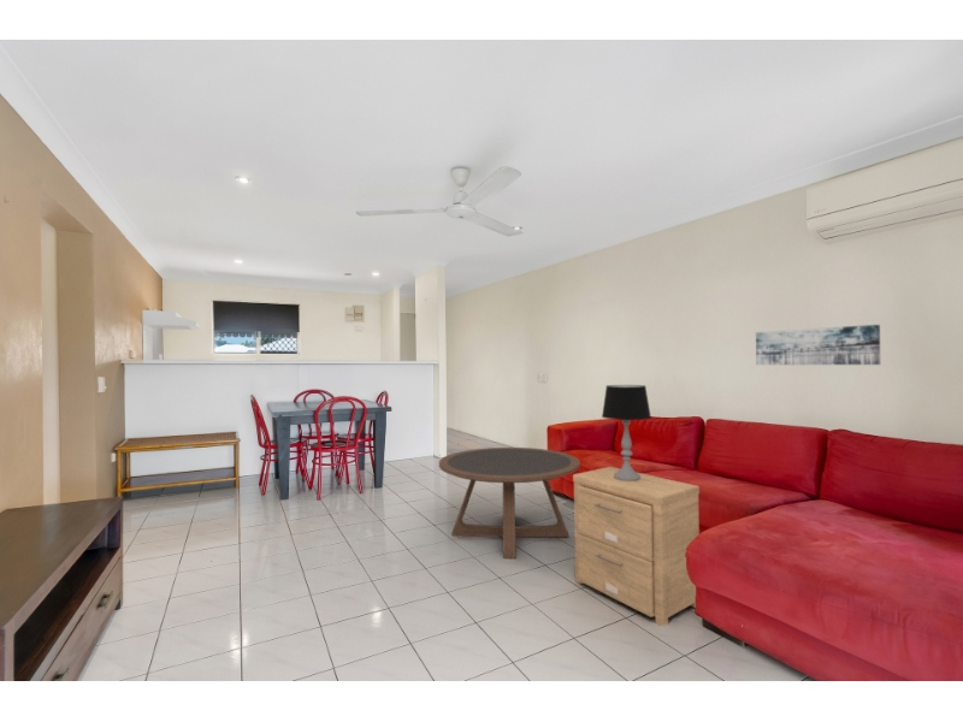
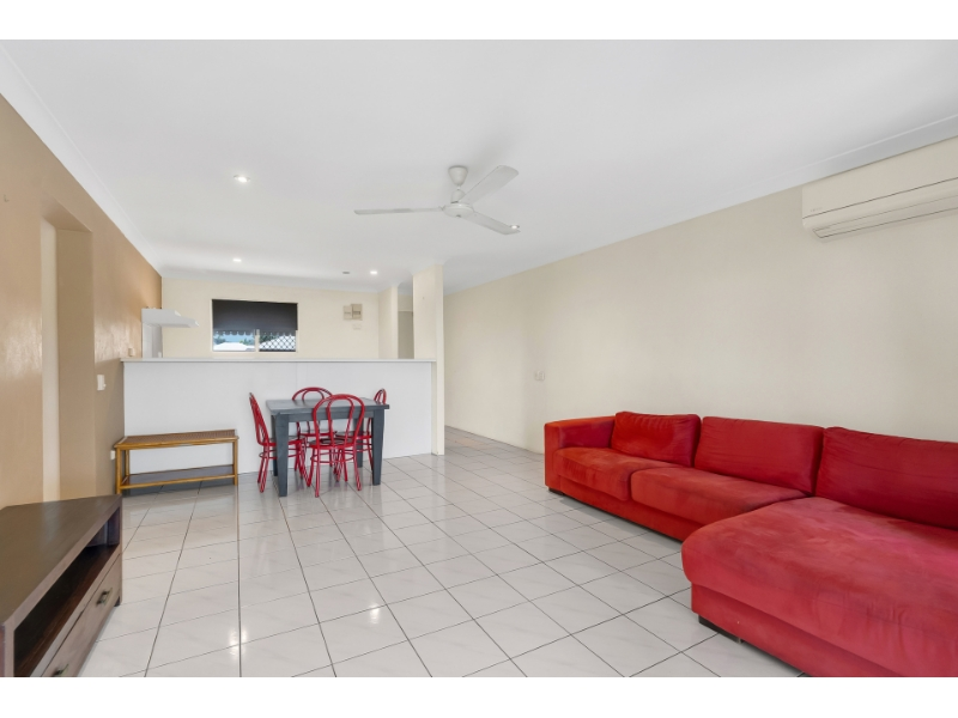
- side table [572,466,701,628]
- coffee table [438,446,581,560]
- table lamp [601,384,652,481]
- wall art [755,324,881,366]
